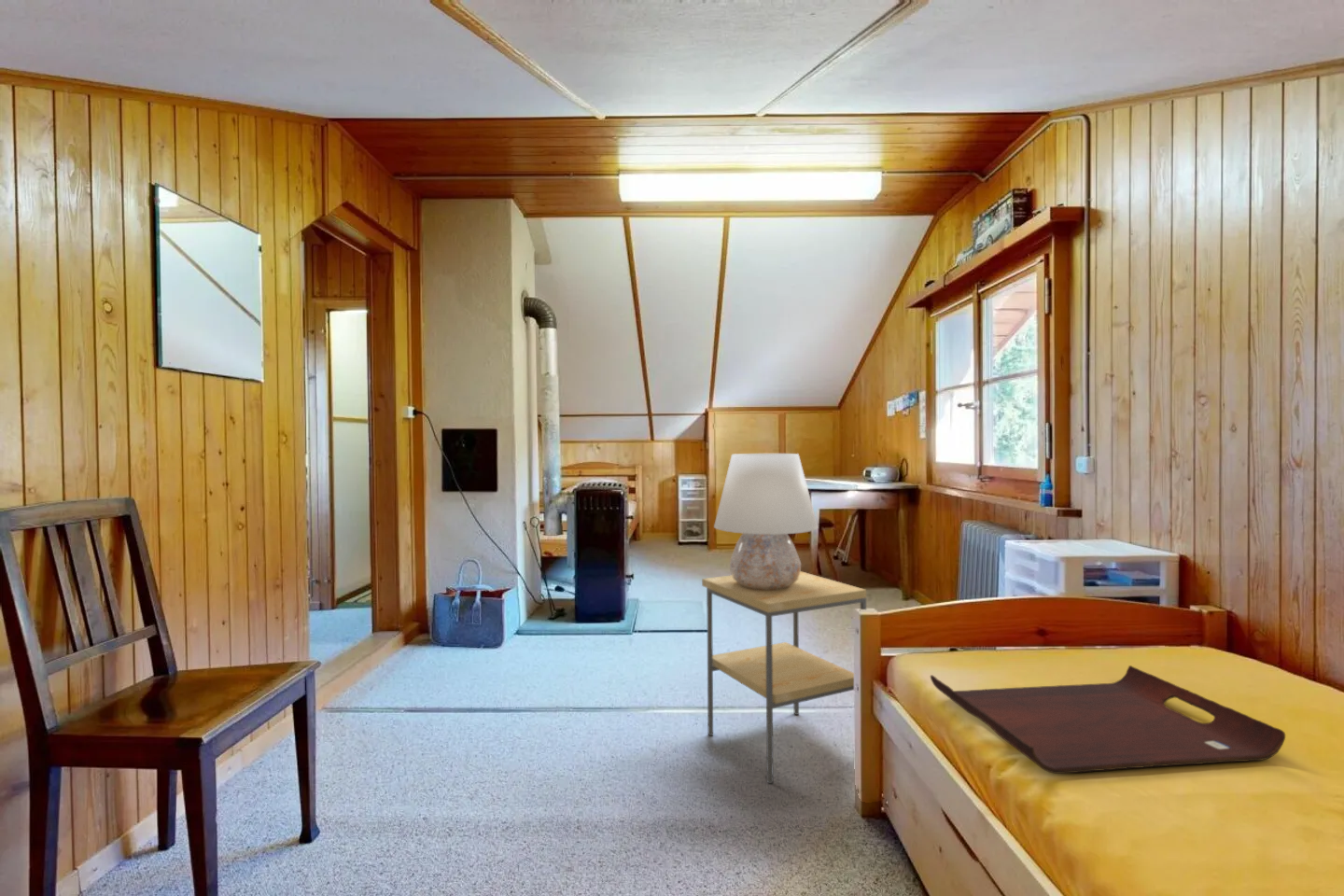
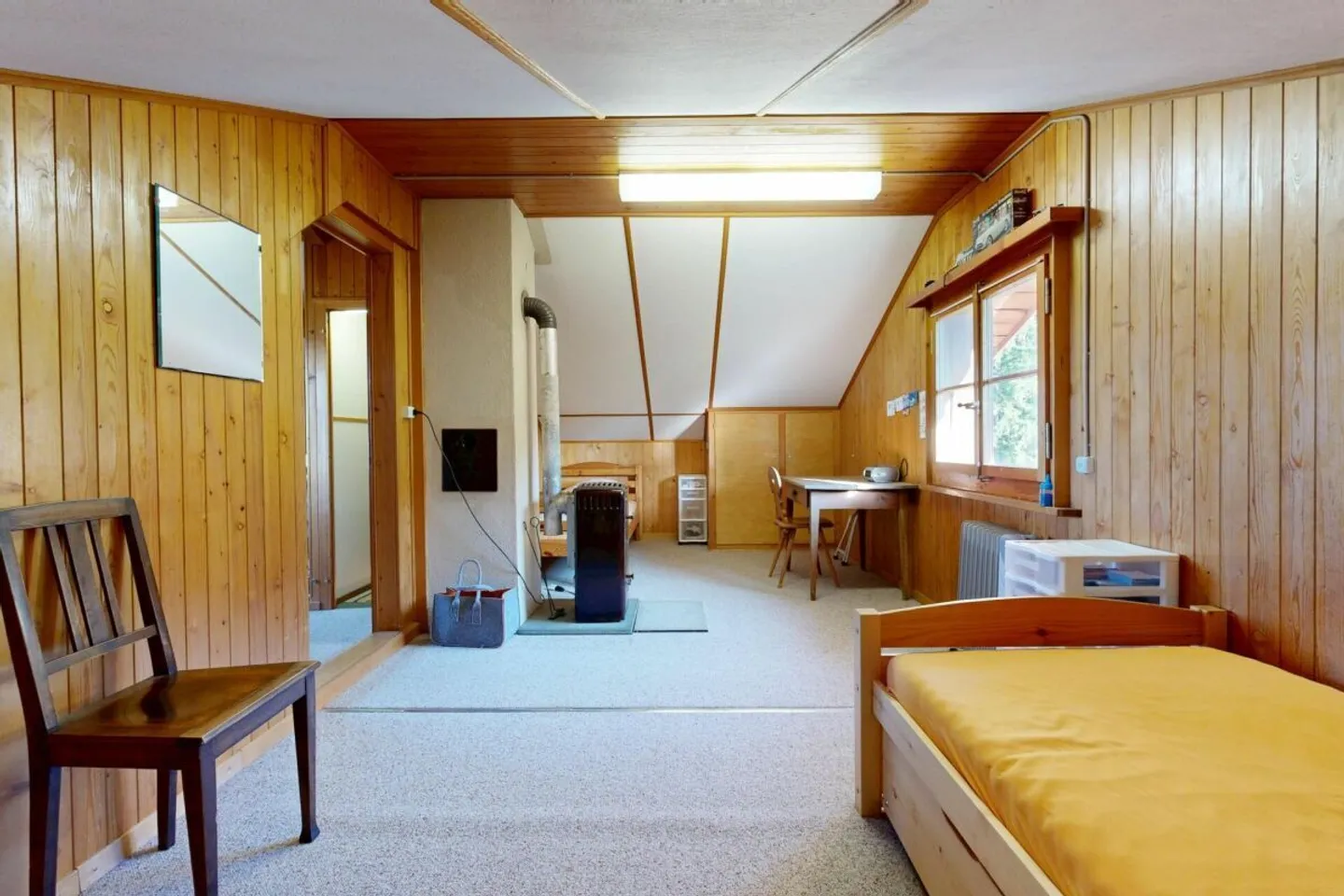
- serving tray [930,665,1286,775]
- side table [701,570,867,785]
- table lamp [713,453,819,591]
